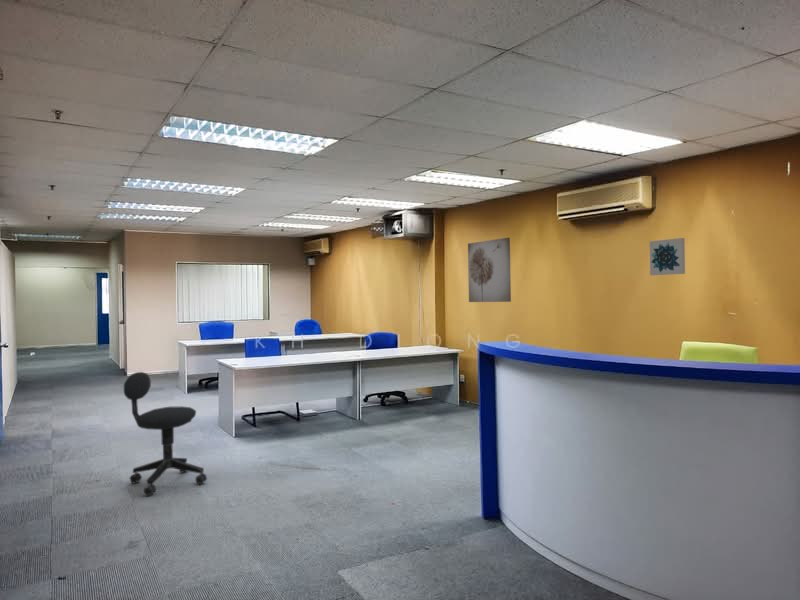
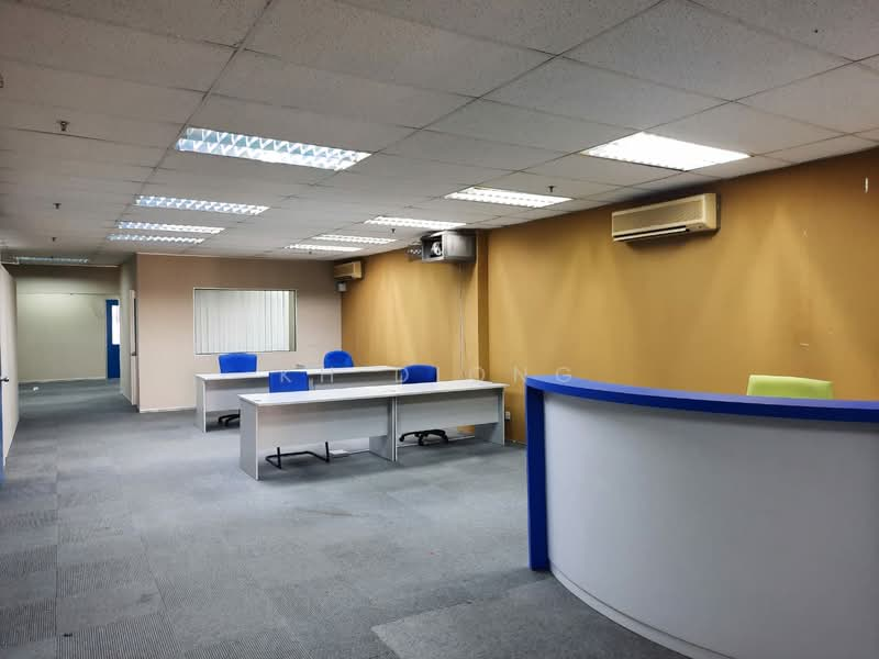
- office chair [123,371,208,497]
- wall art [649,237,686,276]
- wall art [467,237,512,303]
